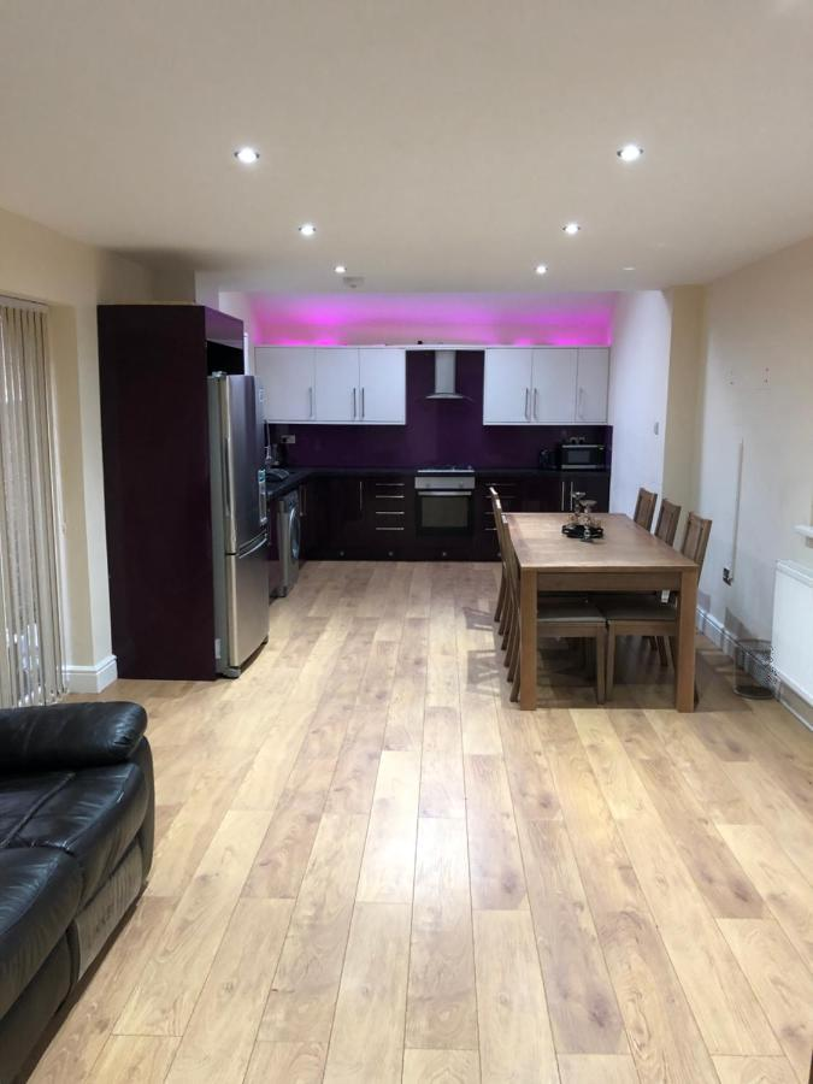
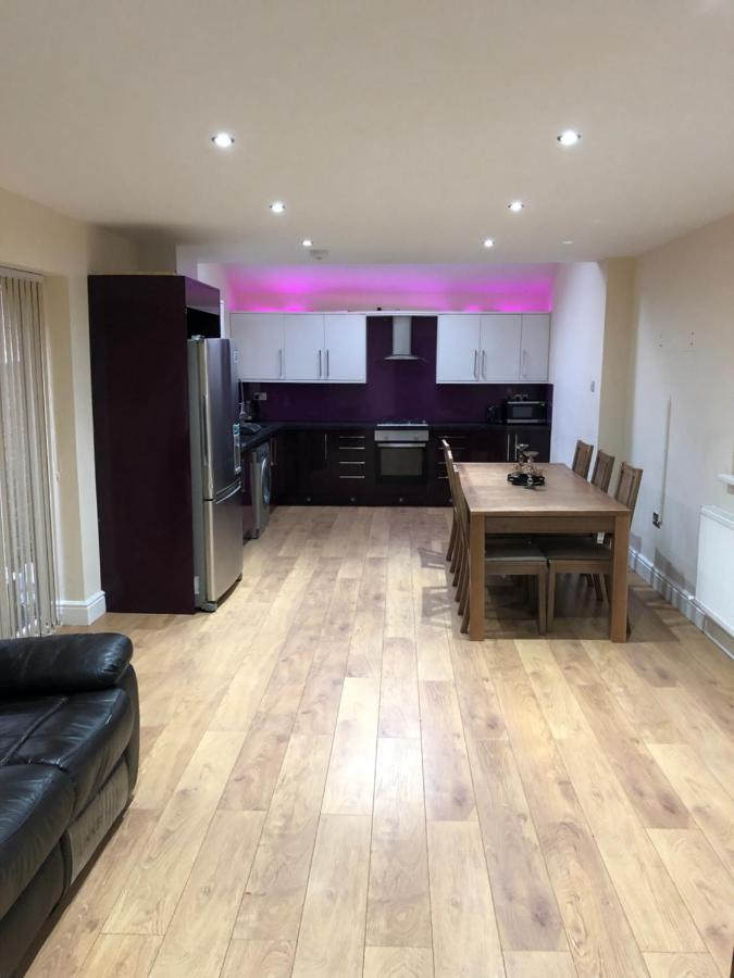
- waste bin [731,637,778,700]
